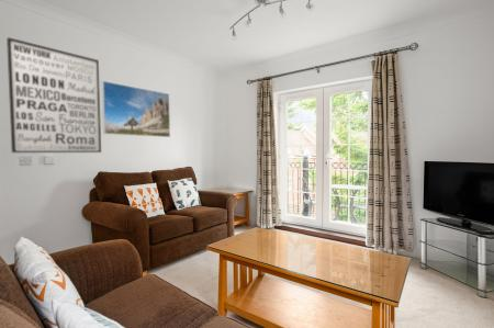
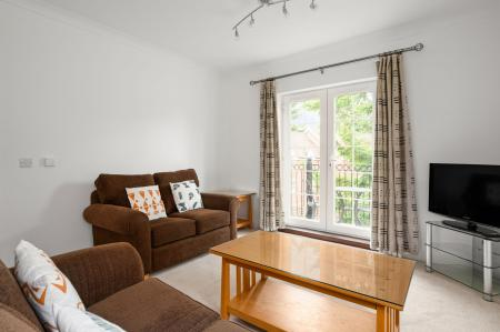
- wall art [5,36,102,154]
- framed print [101,80,171,138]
